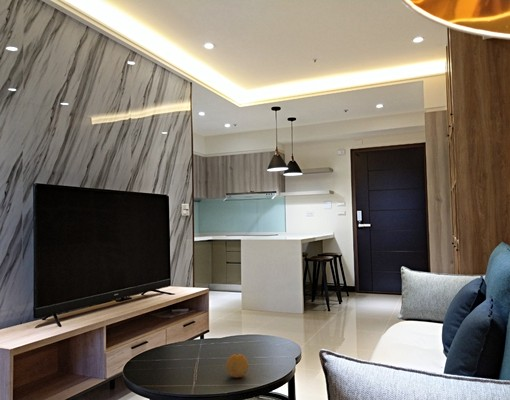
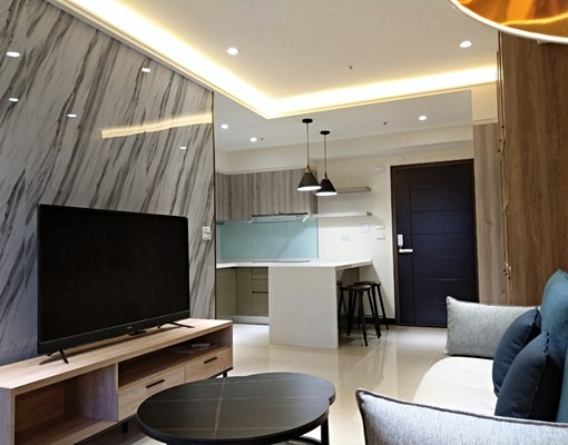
- fruit [225,353,249,379]
